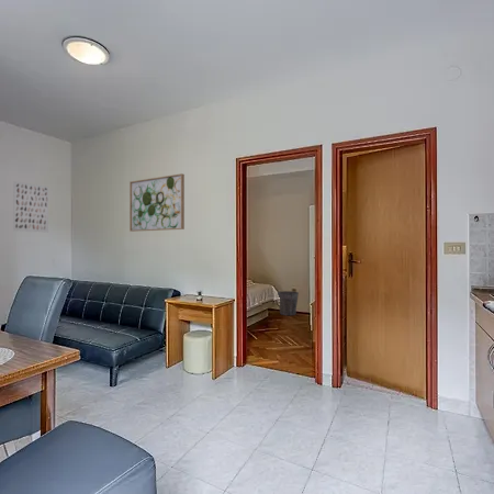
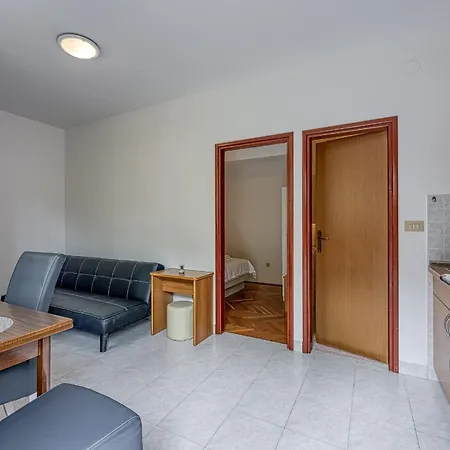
- wall art [12,180,49,233]
- wall art [128,172,186,233]
- waste bin [277,290,300,316]
